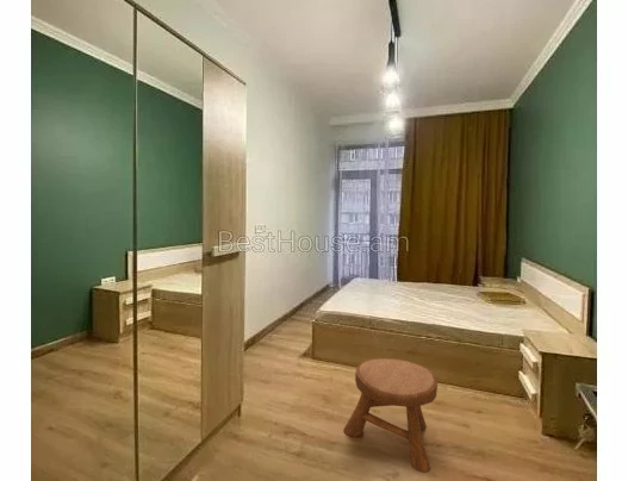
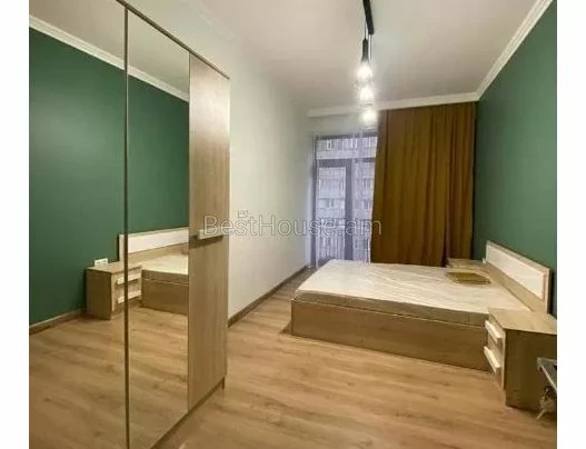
- stool [342,357,439,474]
